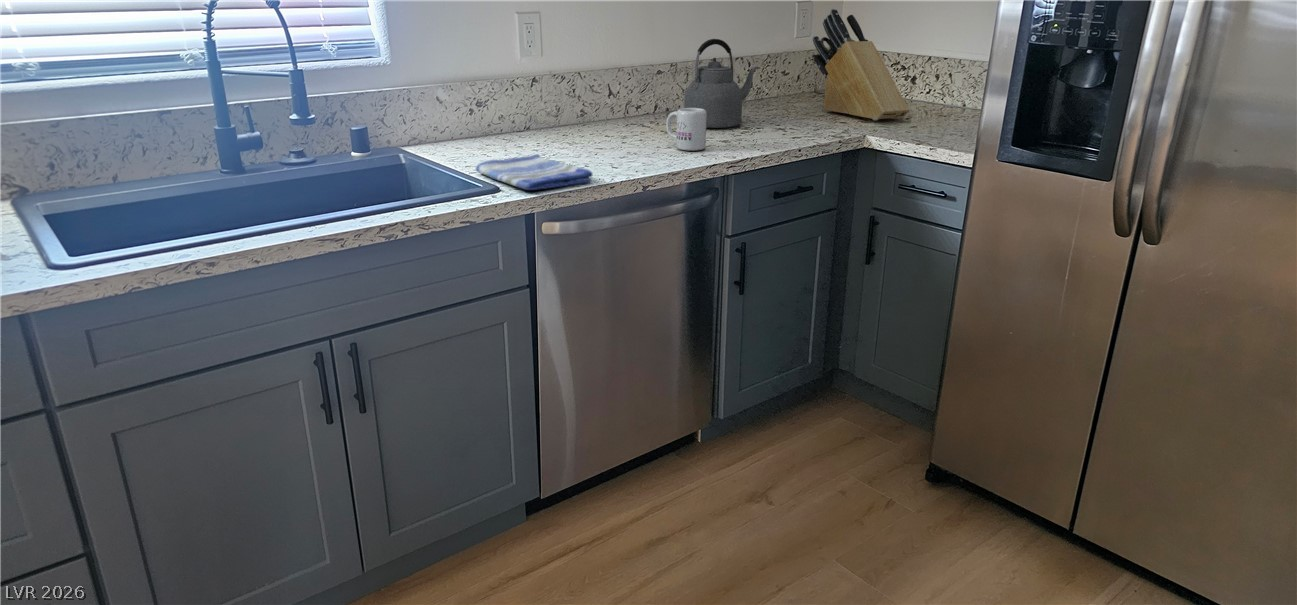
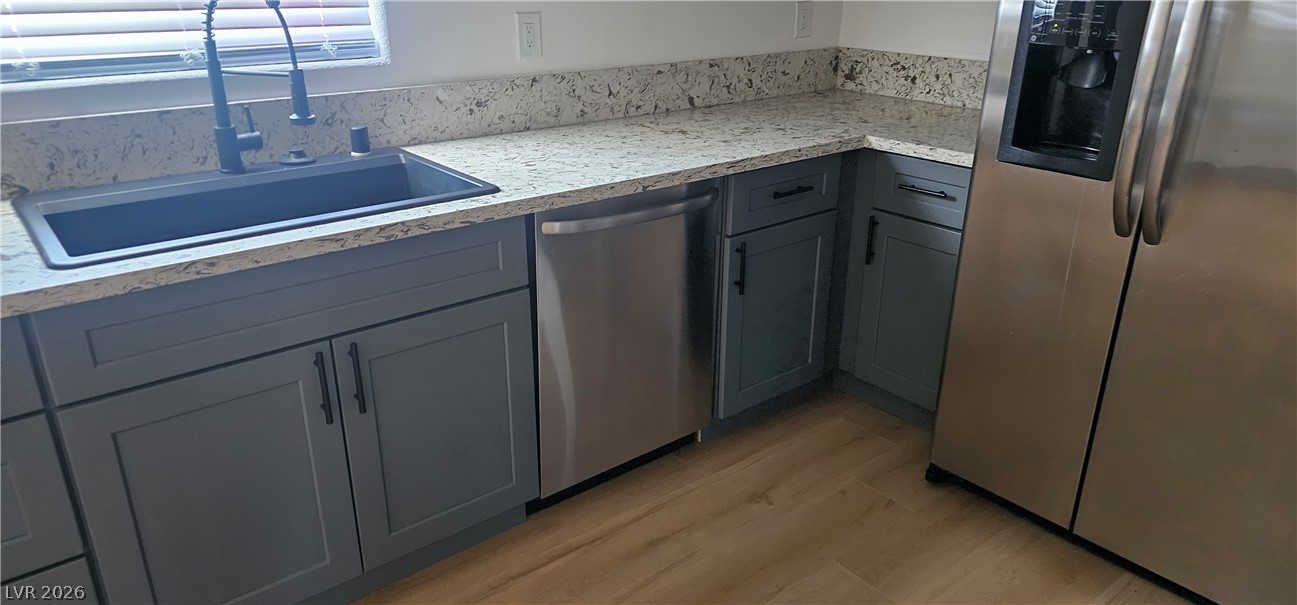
- kettle [683,38,761,129]
- mug [665,107,707,152]
- knife block [811,8,910,121]
- dish towel [475,153,594,191]
